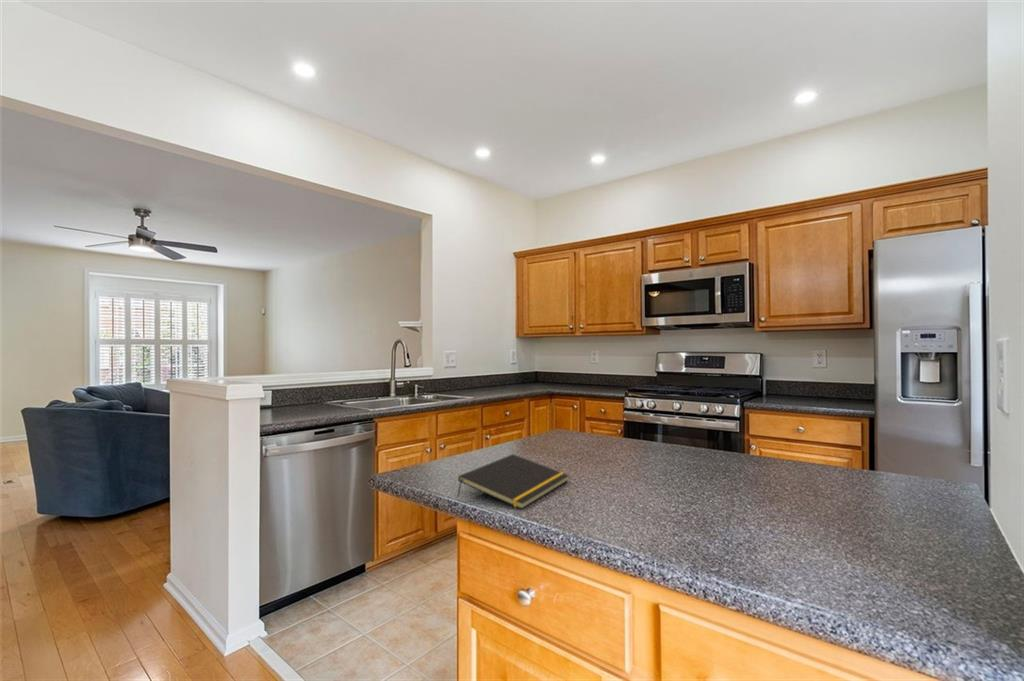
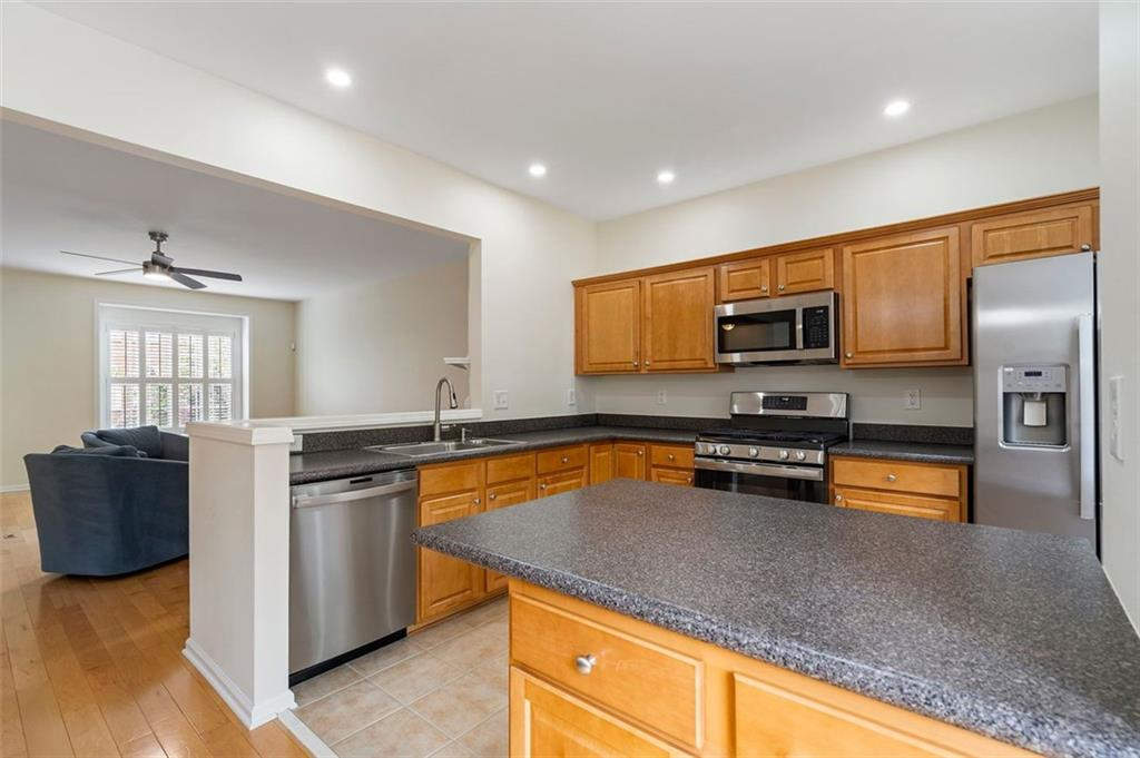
- notepad [456,453,570,510]
